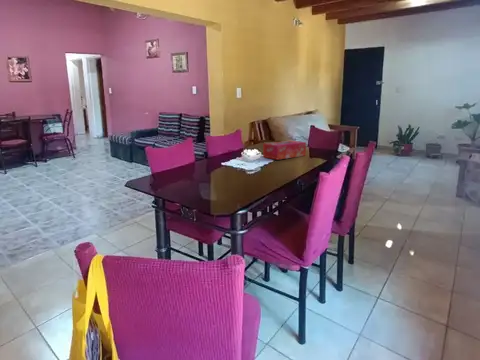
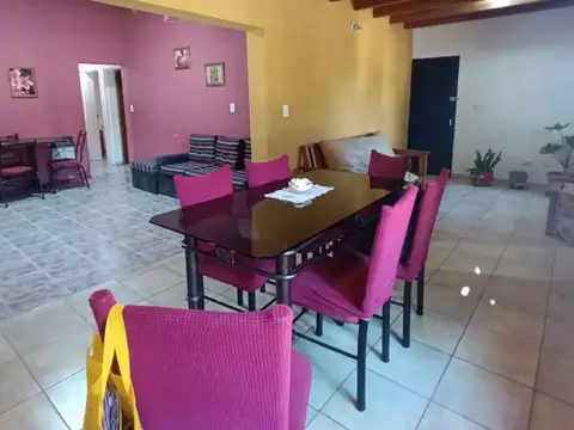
- tissue box [262,140,307,161]
